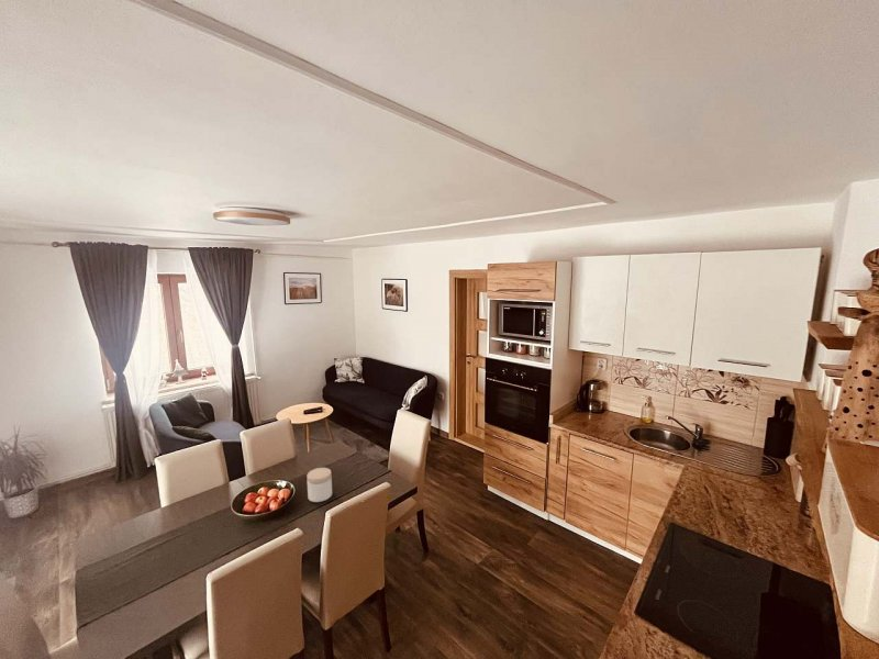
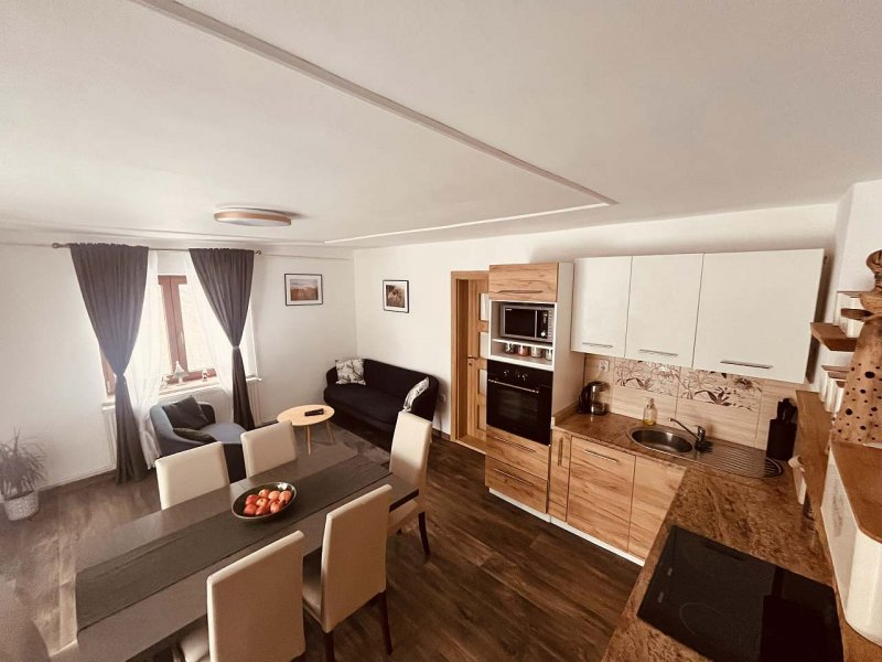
- jar [305,467,333,503]
